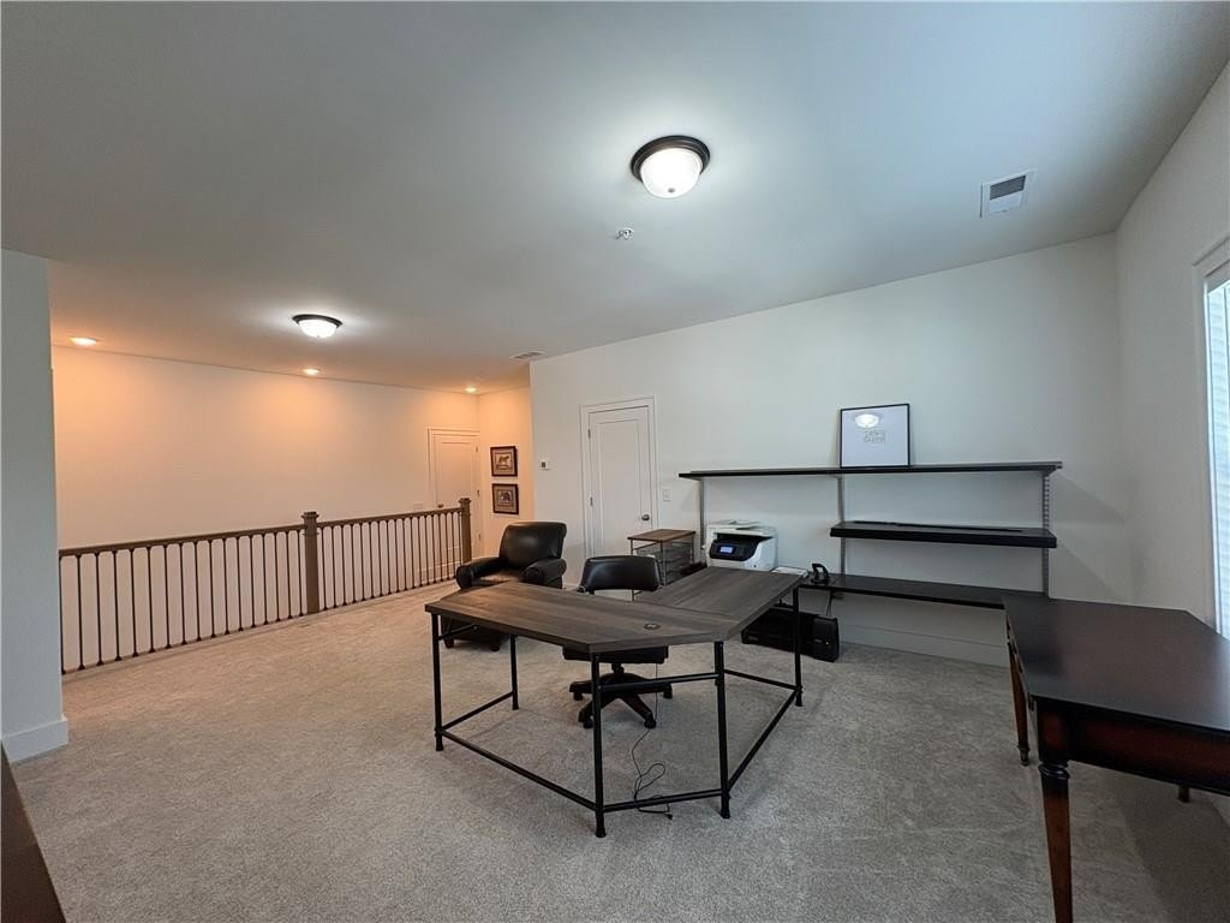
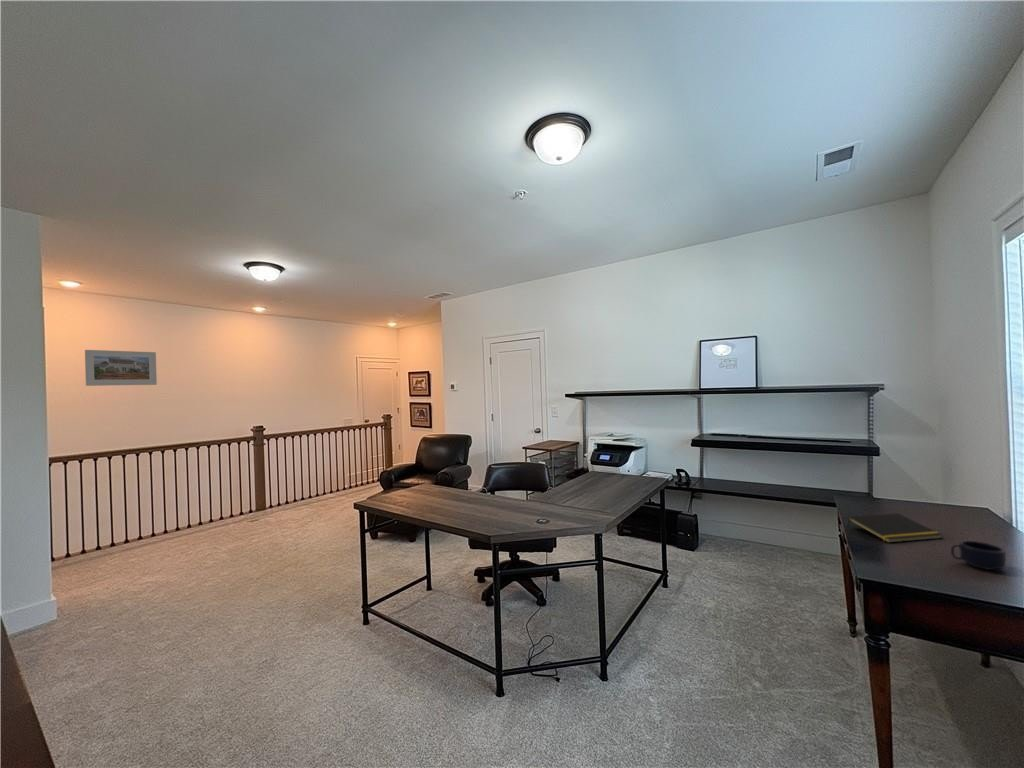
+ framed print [84,349,158,387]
+ notepad [846,512,943,544]
+ mug [950,540,1007,571]
